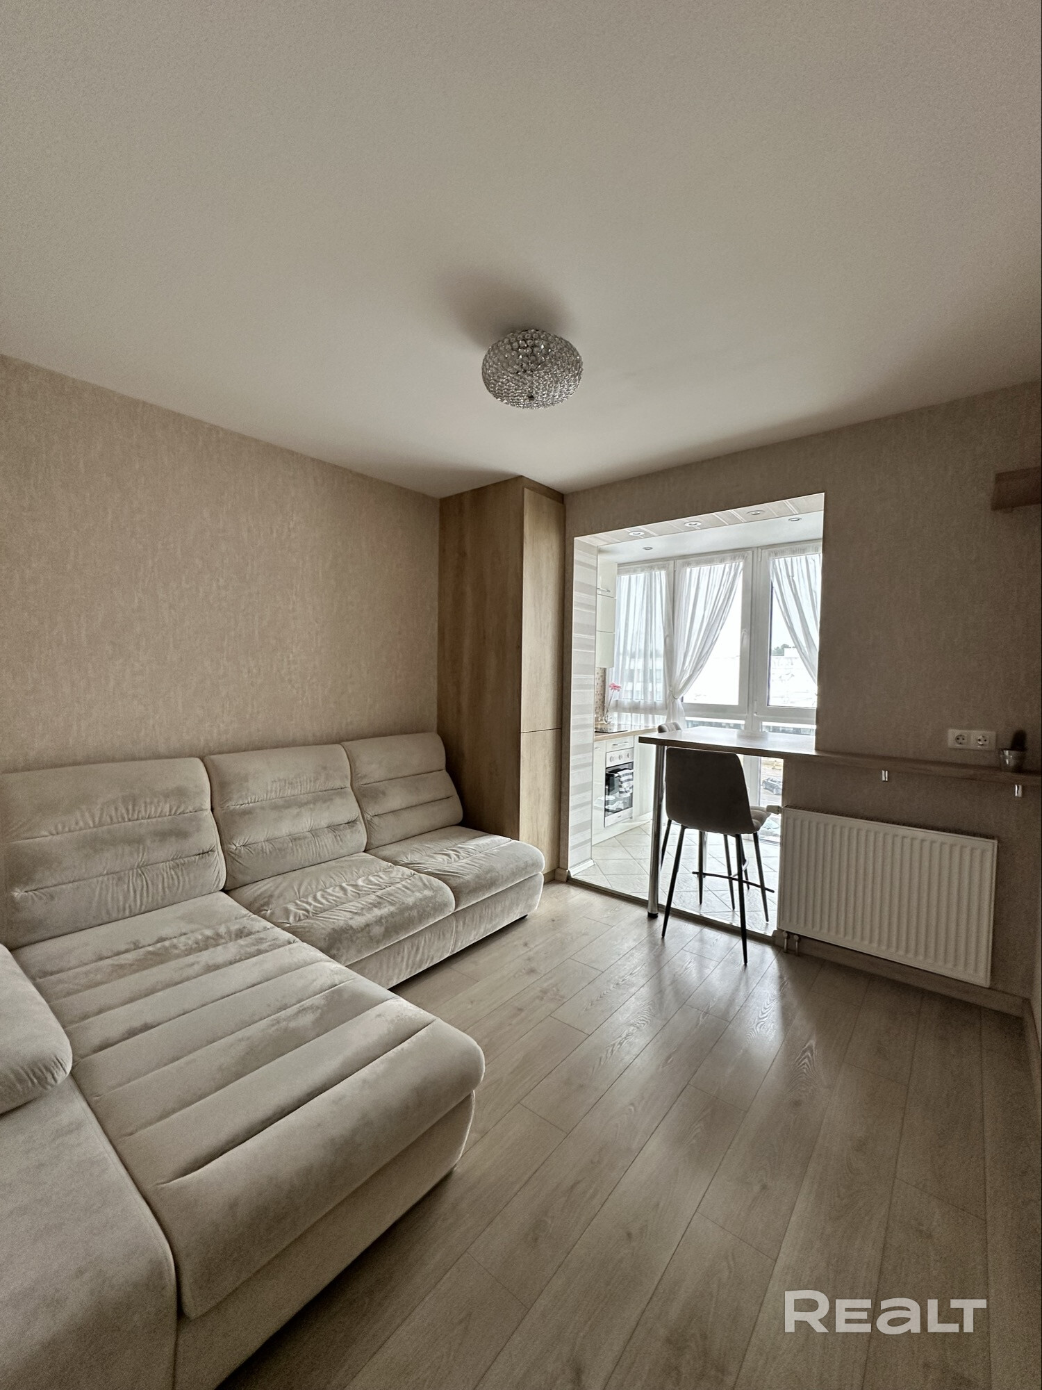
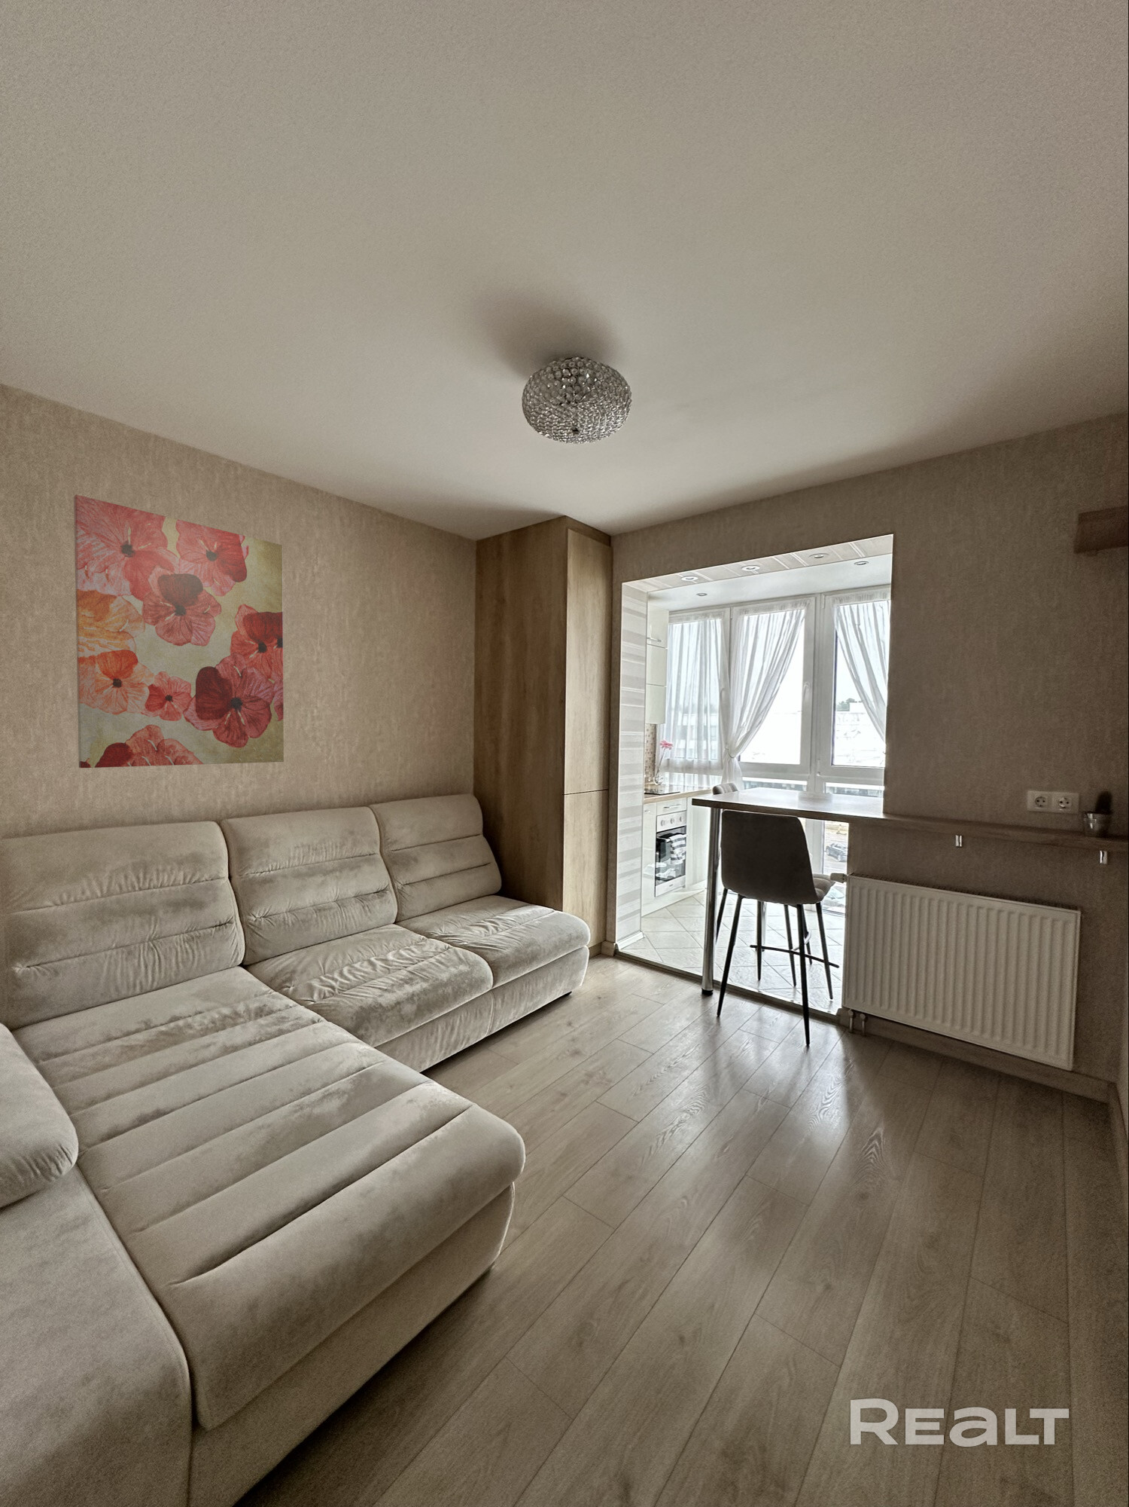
+ wall art [74,495,285,769]
